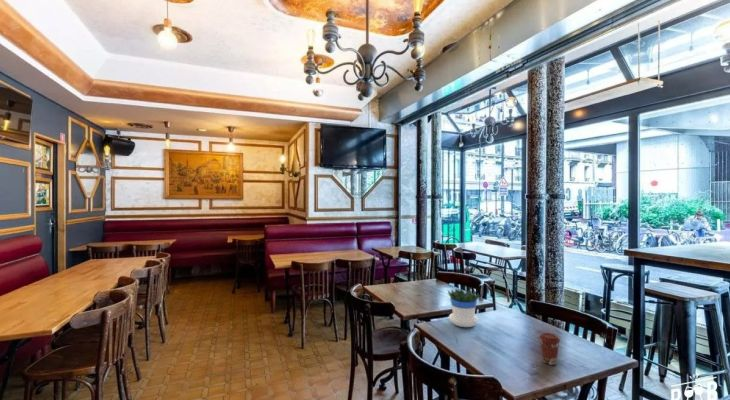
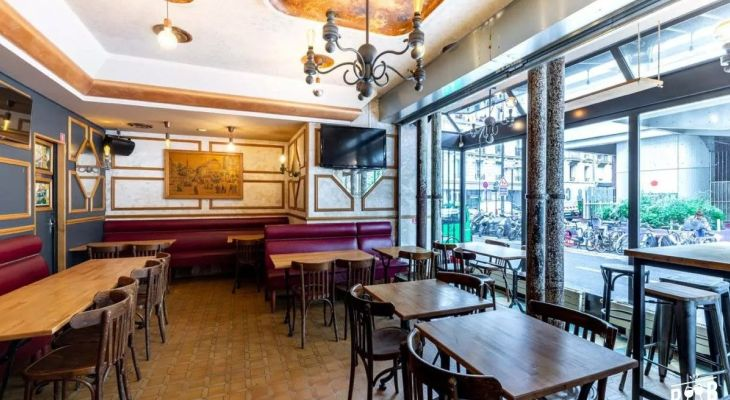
- flowerpot [447,288,481,328]
- coffee cup [538,332,561,366]
